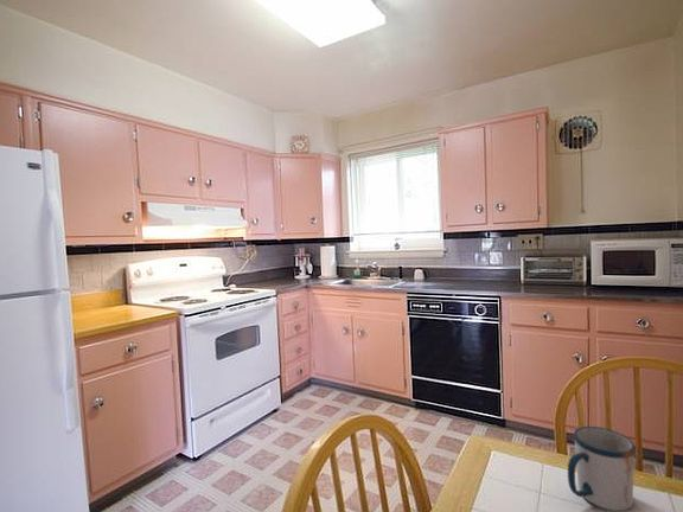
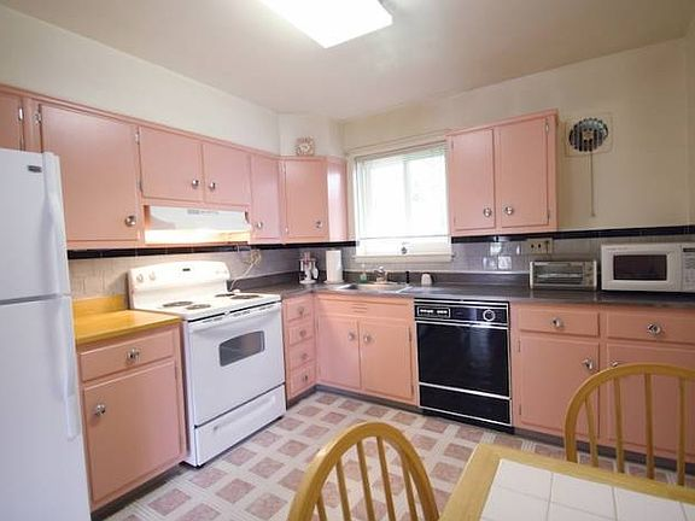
- mug [567,425,637,512]
